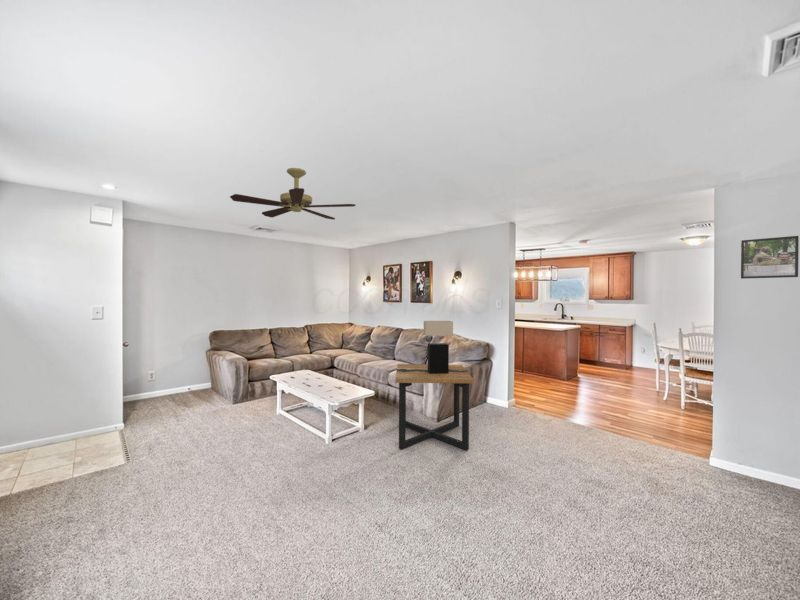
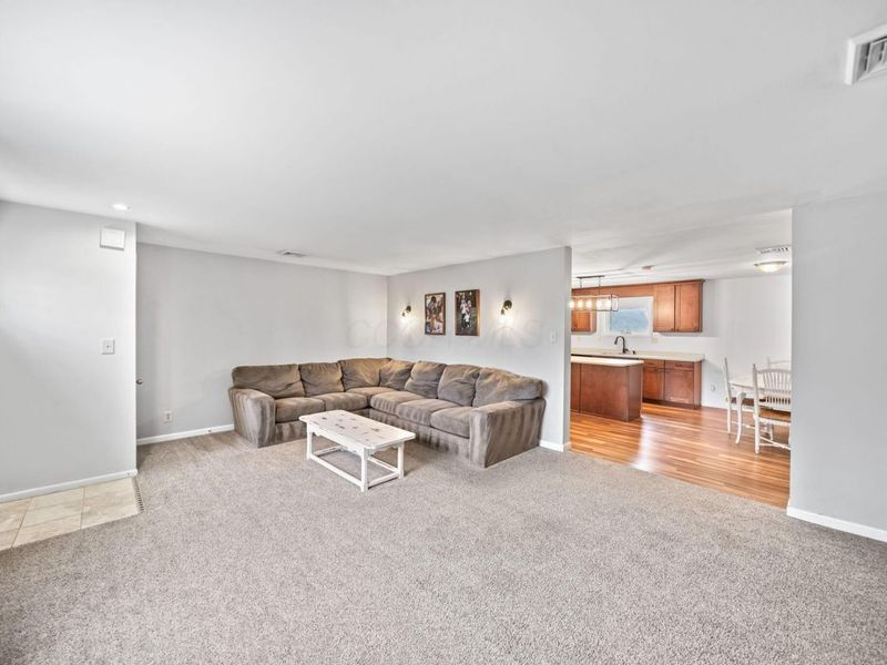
- table lamp [423,320,454,374]
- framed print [740,235,800,280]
- side table [394,363,475,451]
- ceiling fan [229,167,357,221]
